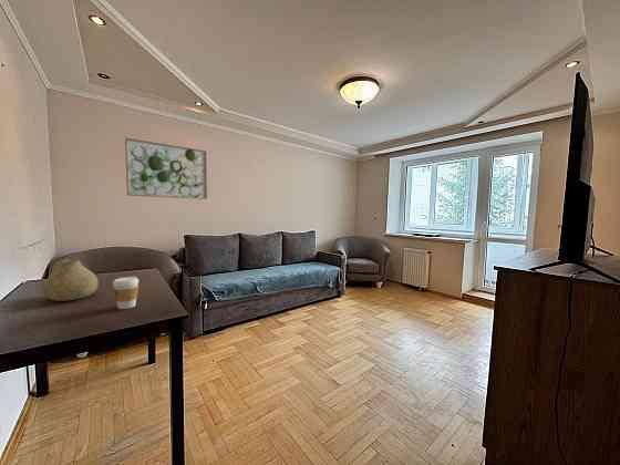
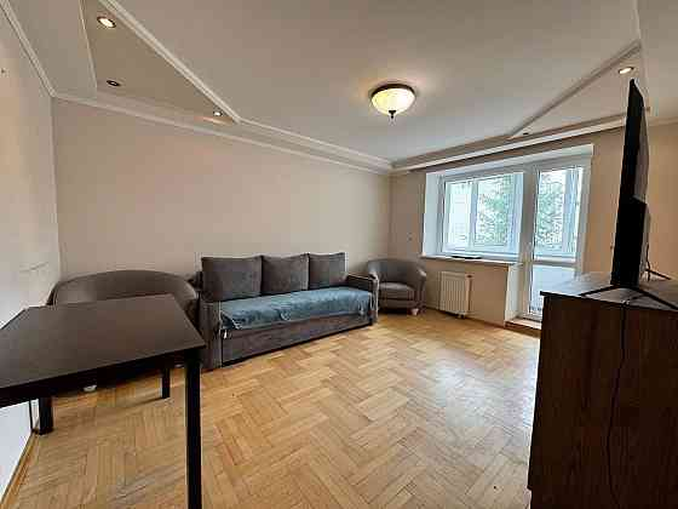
- coffee cup [112,276,140,310]
- wall art [124,137,208,200]
- vase [42,259,99,302]
